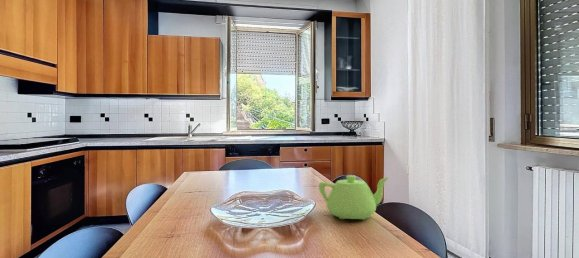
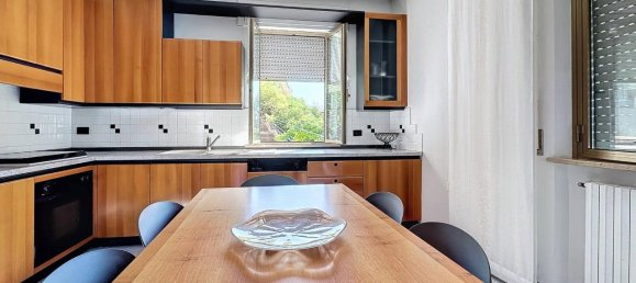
- teapot [318,174,390,221]
